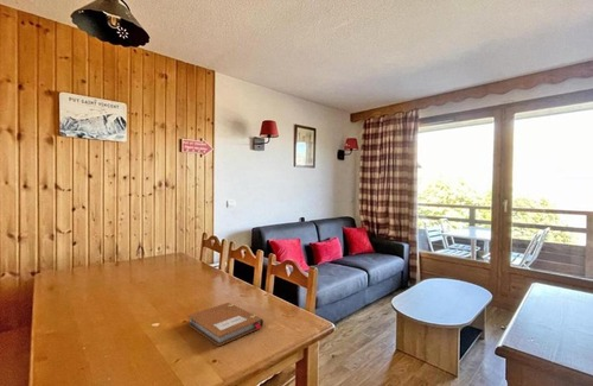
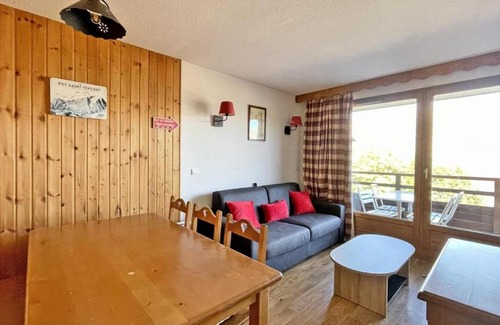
- notebook [186,302,264,347]
